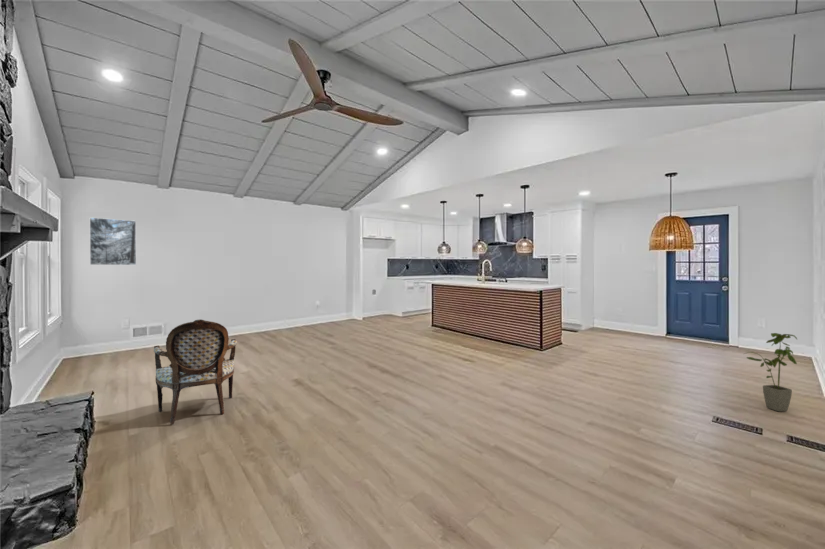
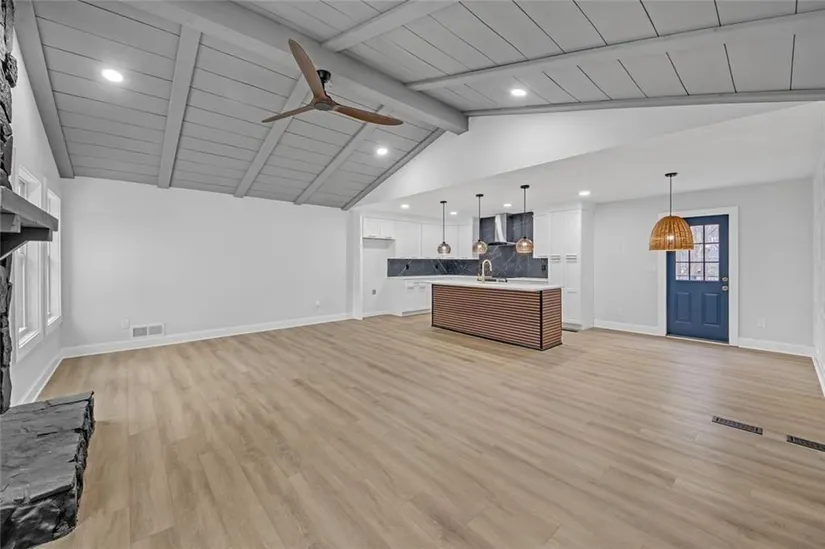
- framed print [89,217,137,266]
- armchair [153,319,238,425]
- house plant [744,332,798,413]
